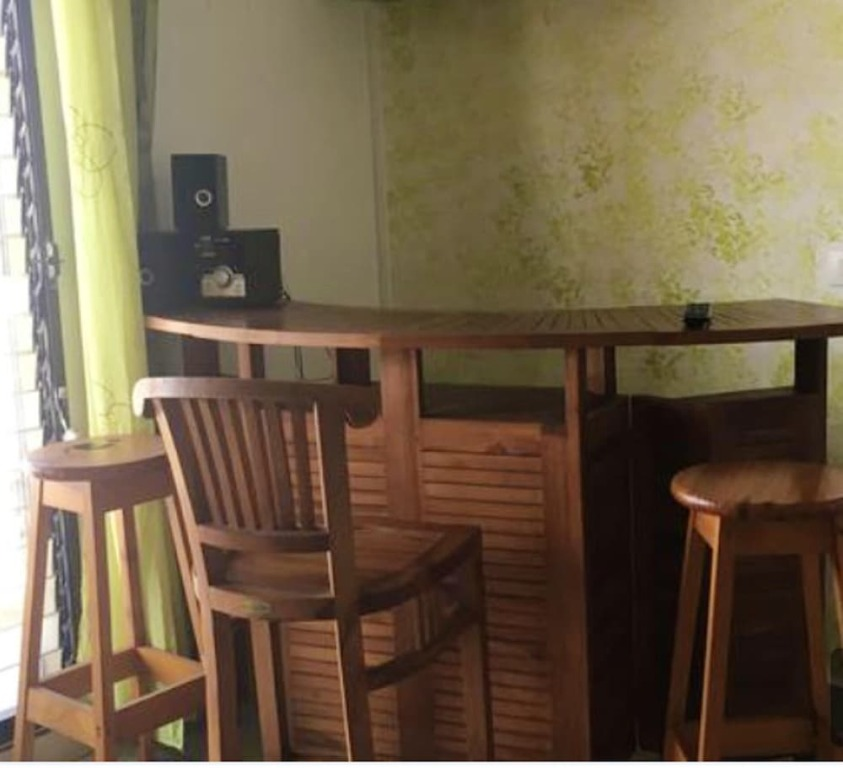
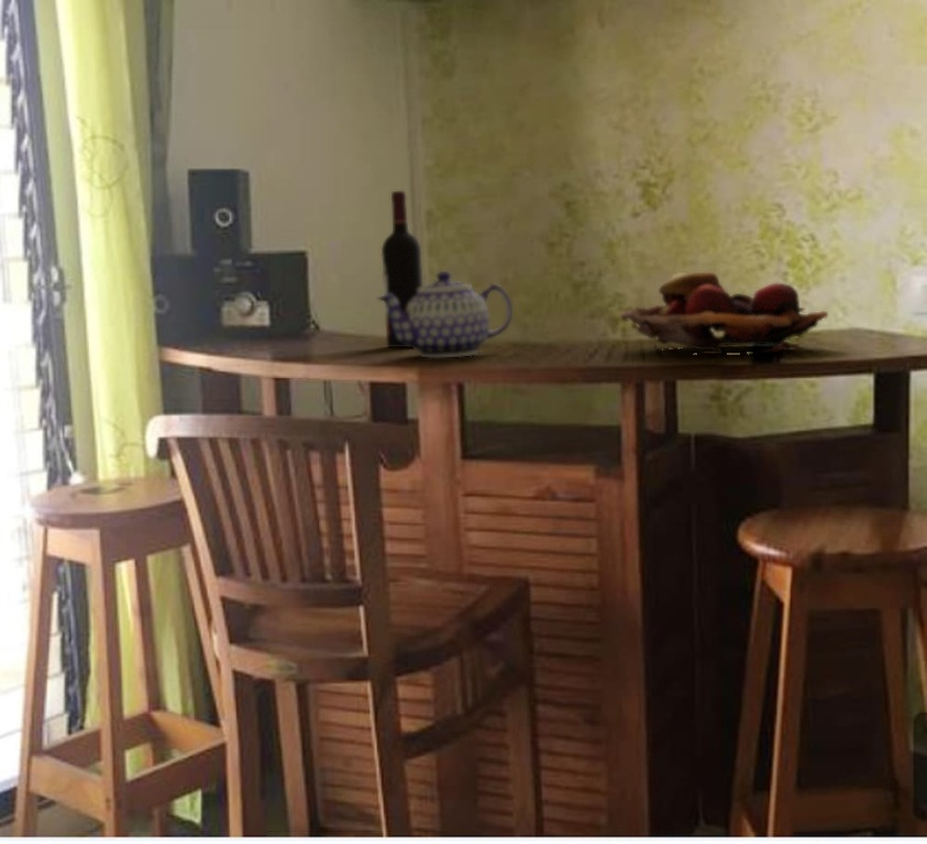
+ teapot [376,270,514,358]
+ wine bottle [380,190,423,348]
+ fruit basket [620,270,829,355]
